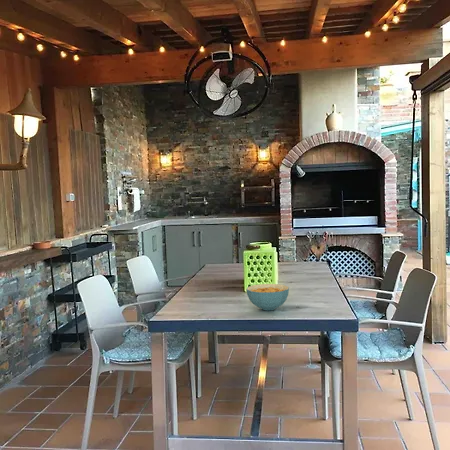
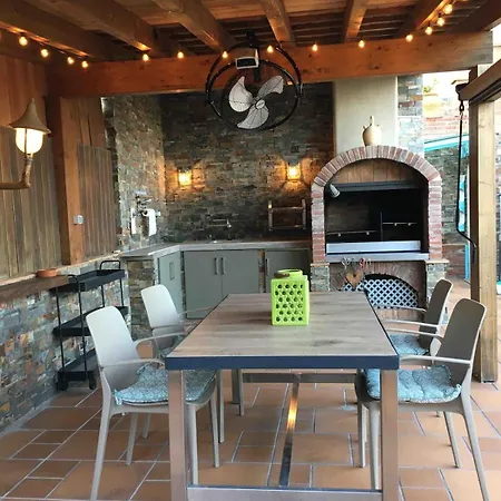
- cereal bowl [245,283,290,311]
